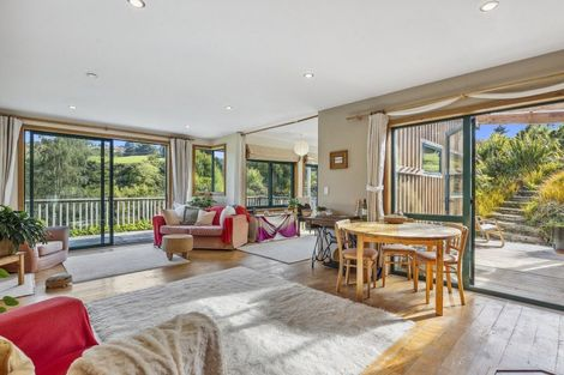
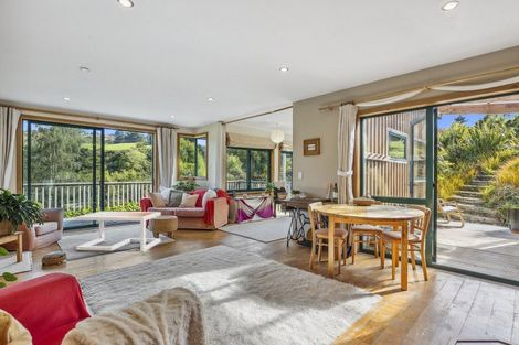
+ coffee table [75,211,162,252]
